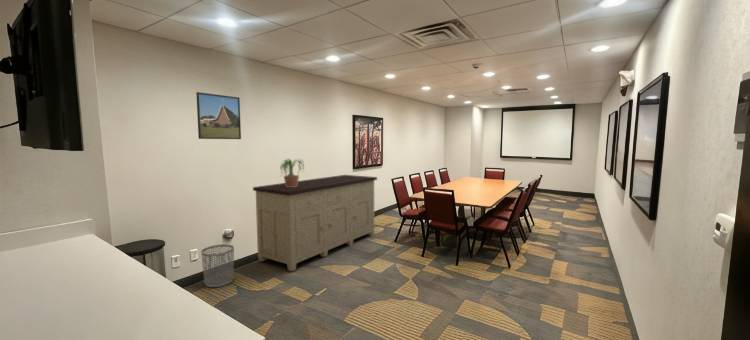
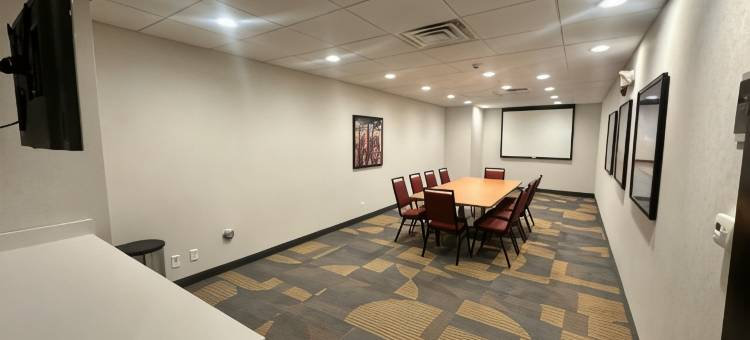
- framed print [195,91,242,140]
- waste bin [200,243,235,288]
- sideboard [252,174,378,272]
- potted plant [278,158,309,187]
